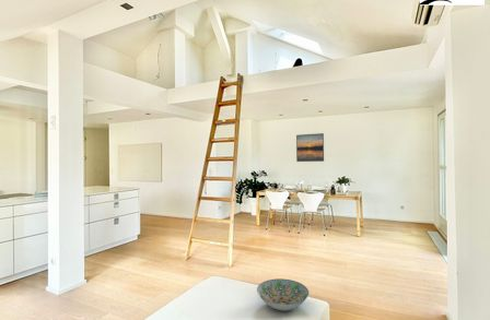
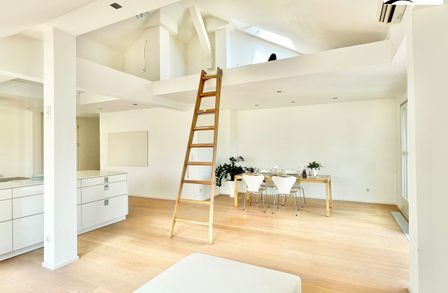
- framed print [295,132,325,163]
- decorative bowl [256,277,310,311]
